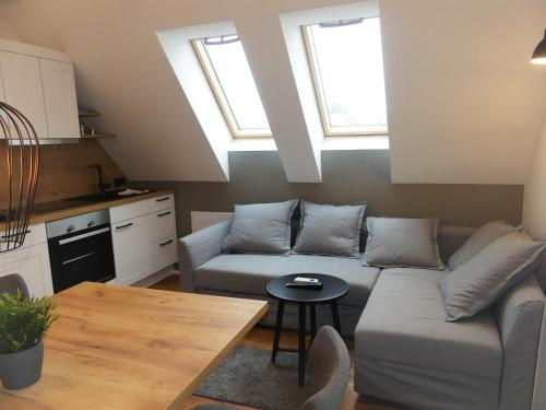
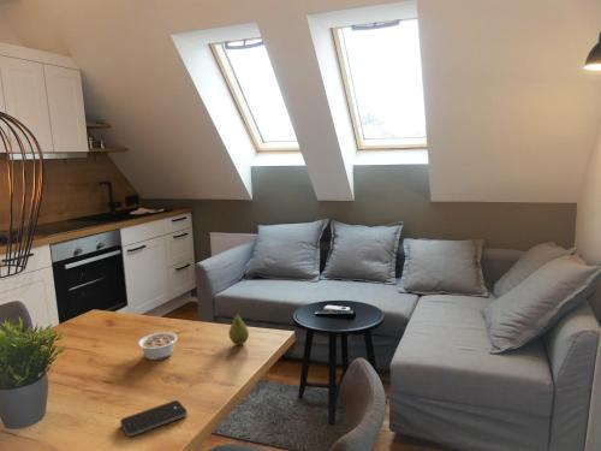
+ legume [137,332,178,361]
+ smartphone [119,399,189,438]
+ fruit [227,311,250,346]
